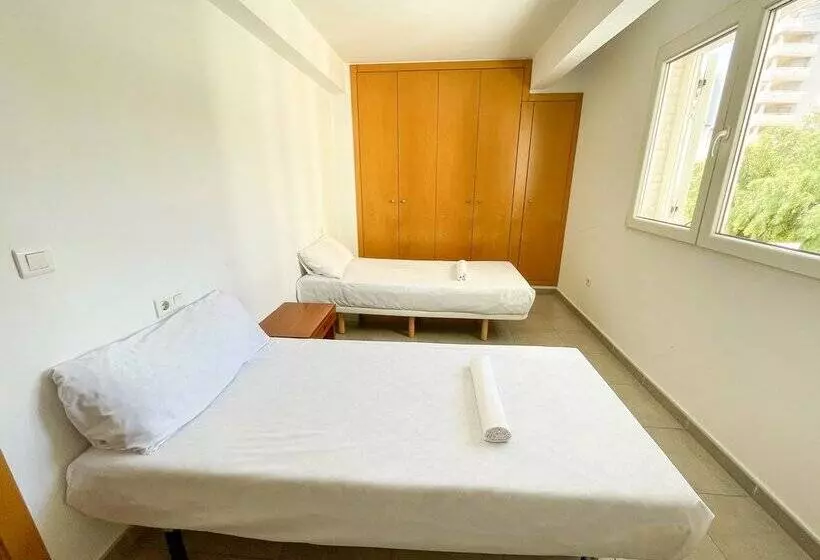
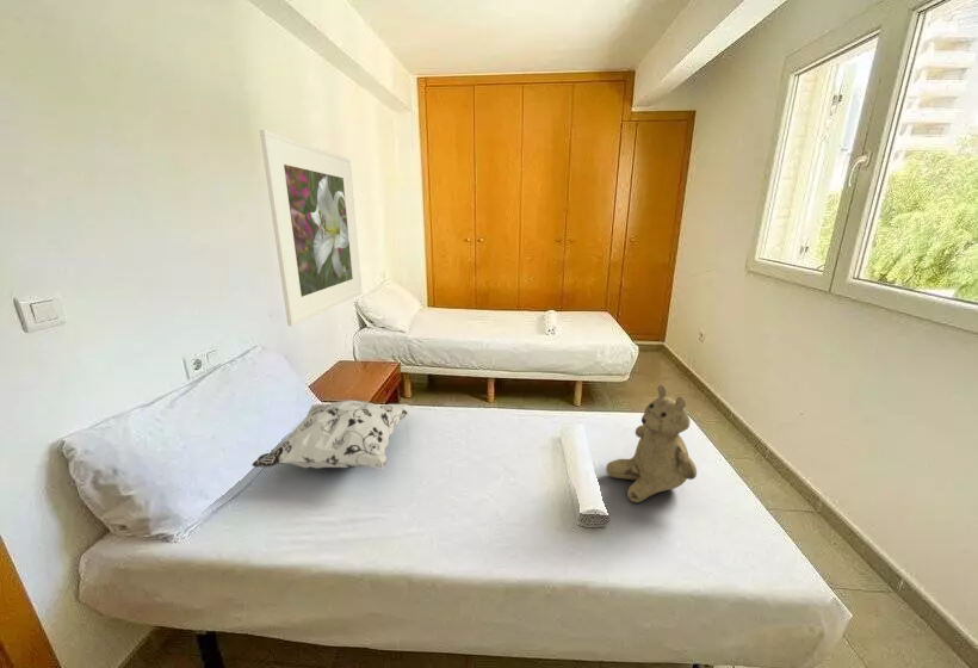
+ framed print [259,129,364,327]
+ decorative pillow [250,400,414,470]
+ teddy bear [605,384,698,503]
